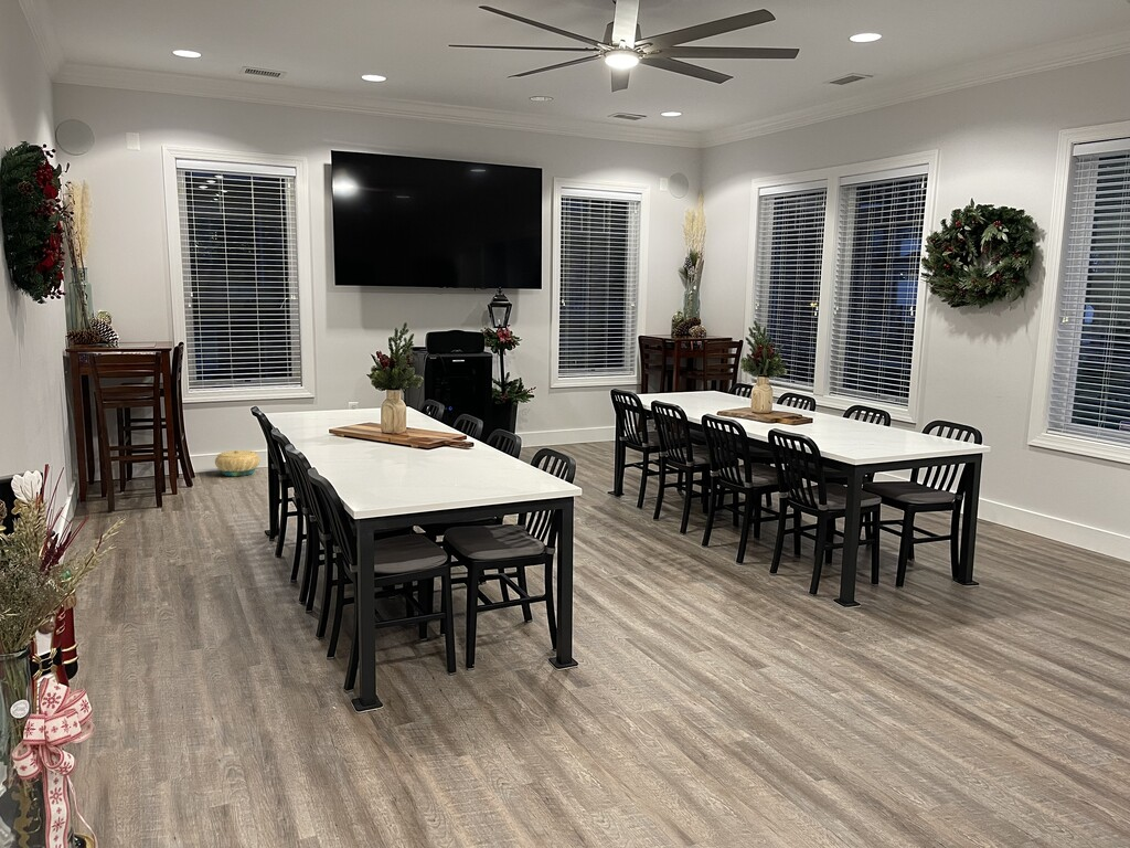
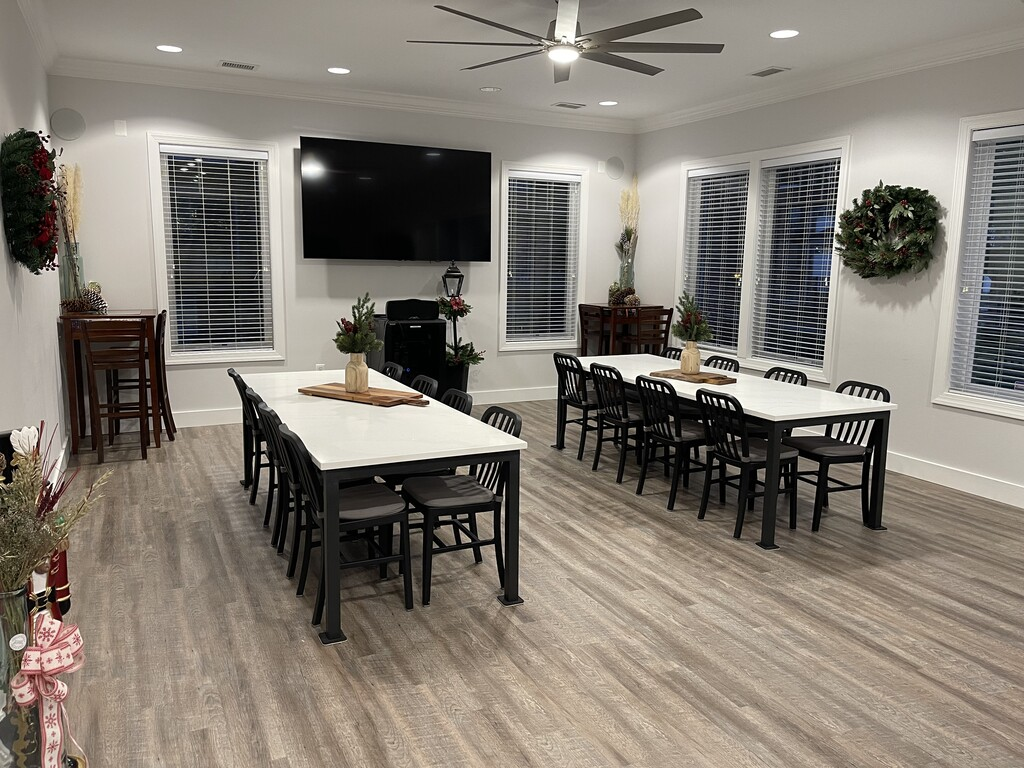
- basket [214,449,262,477]
